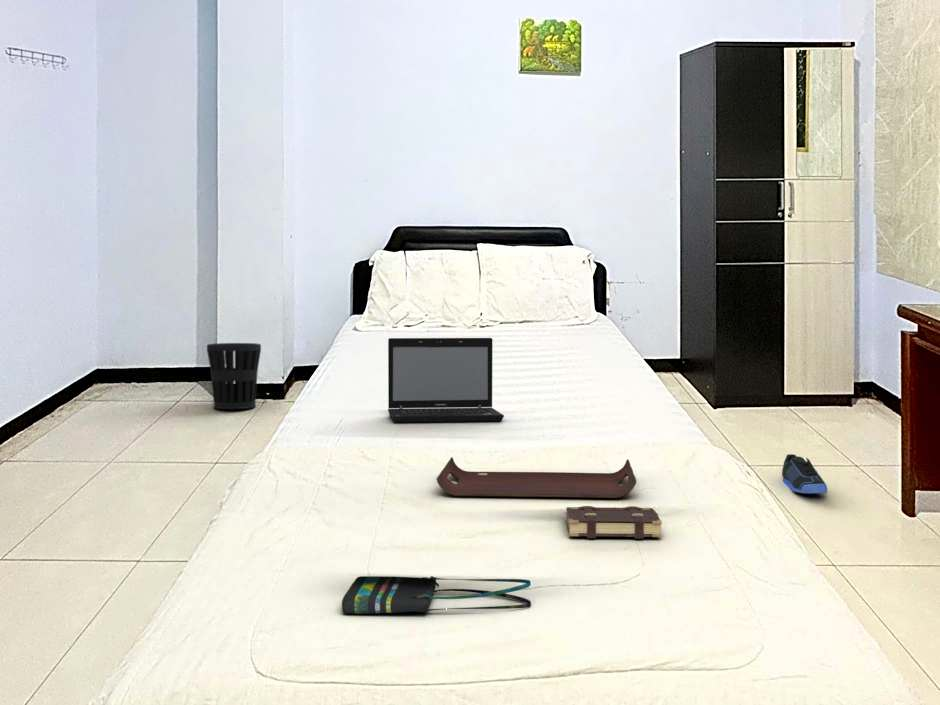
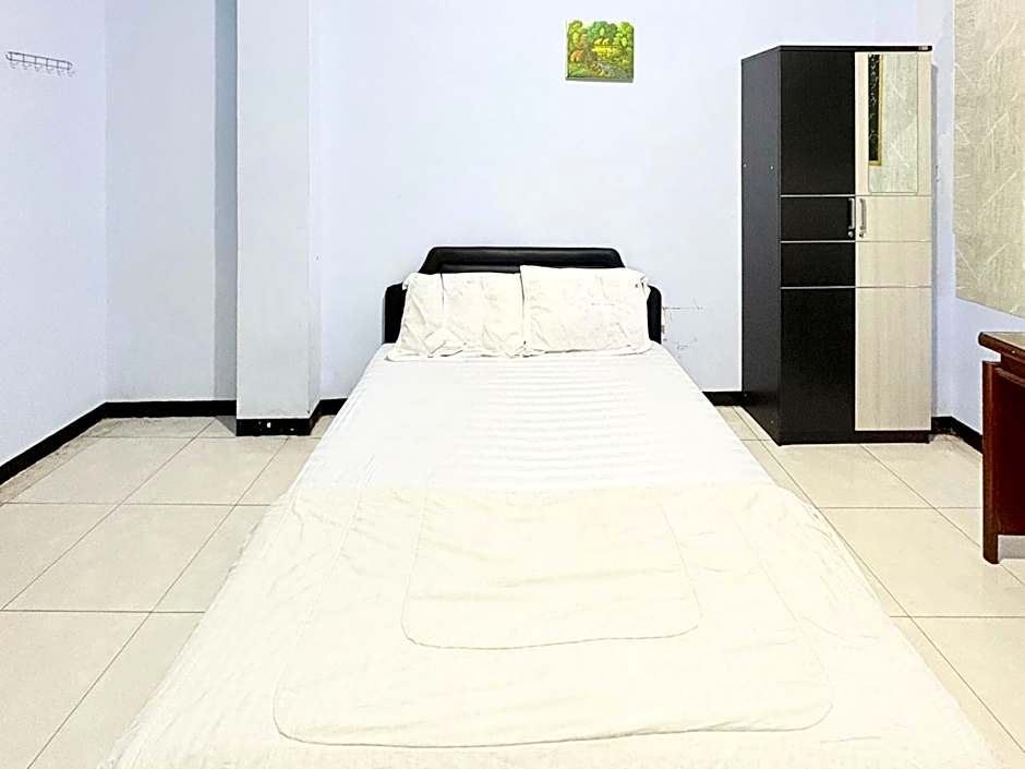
- sneaker [781,453,828,495]
- wastebasket [206,342,262,410]
- tote bag [341,575,532,614]
- book [565,505,663,540]
- laptop [387,337,505,424]
- serving tray [436,456,637,499]
